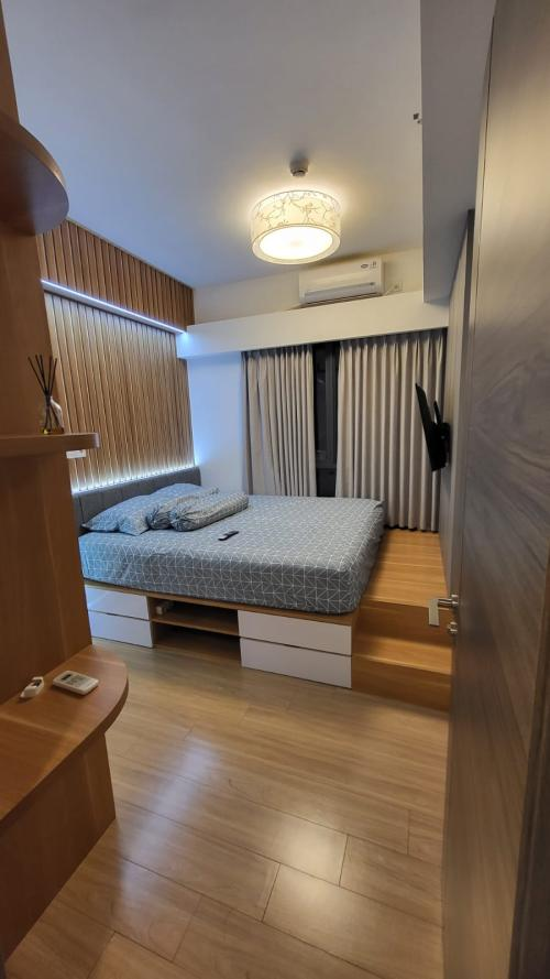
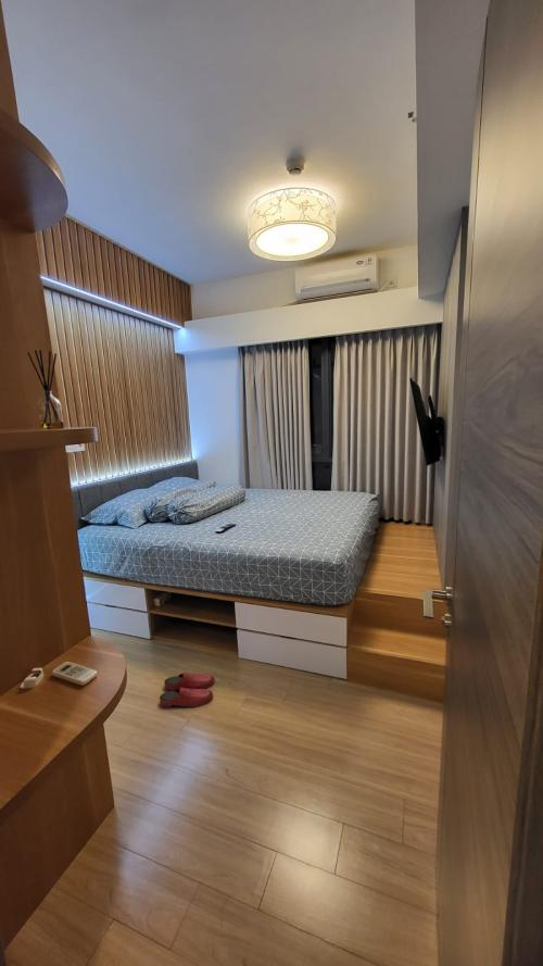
+ slippers [159,672,216,708]
